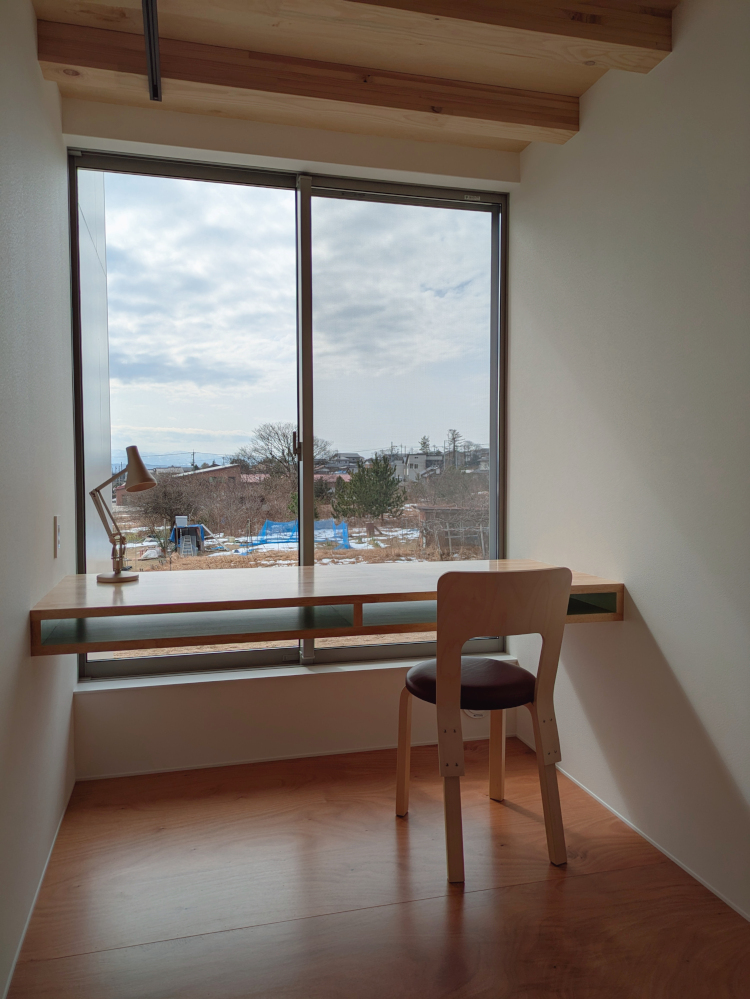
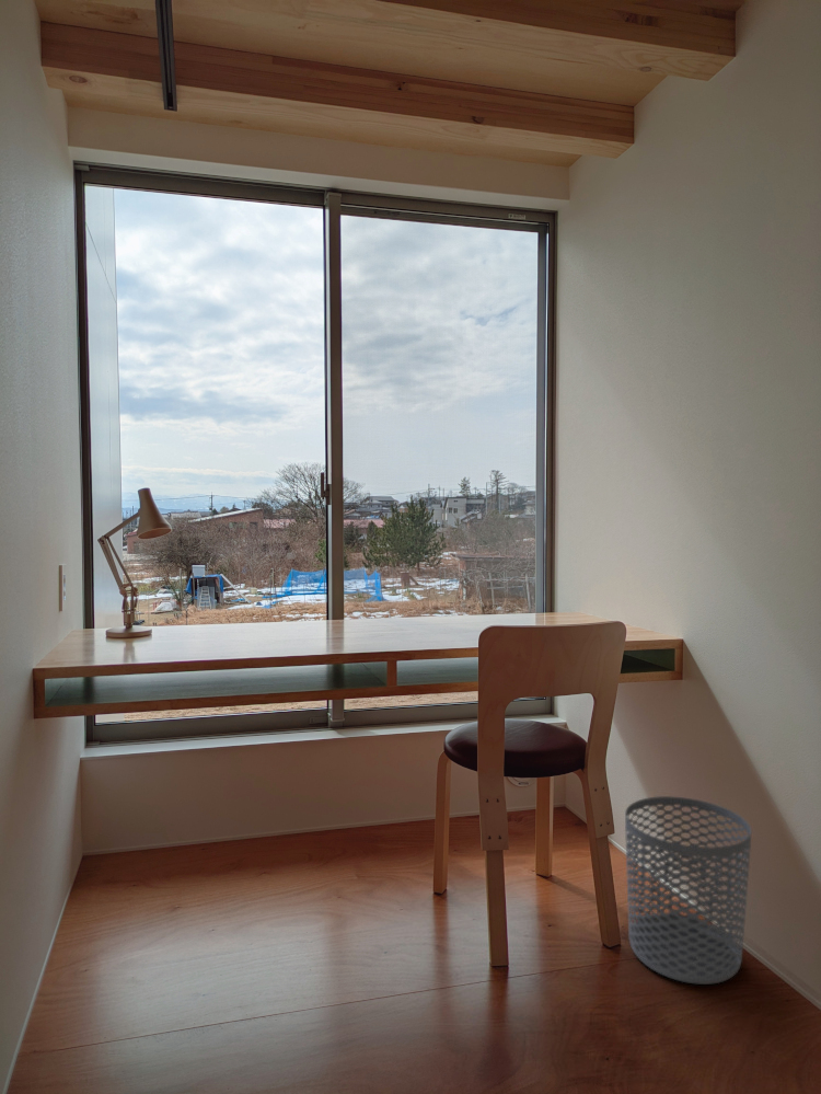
+ waste bin [624,795,752,986]
